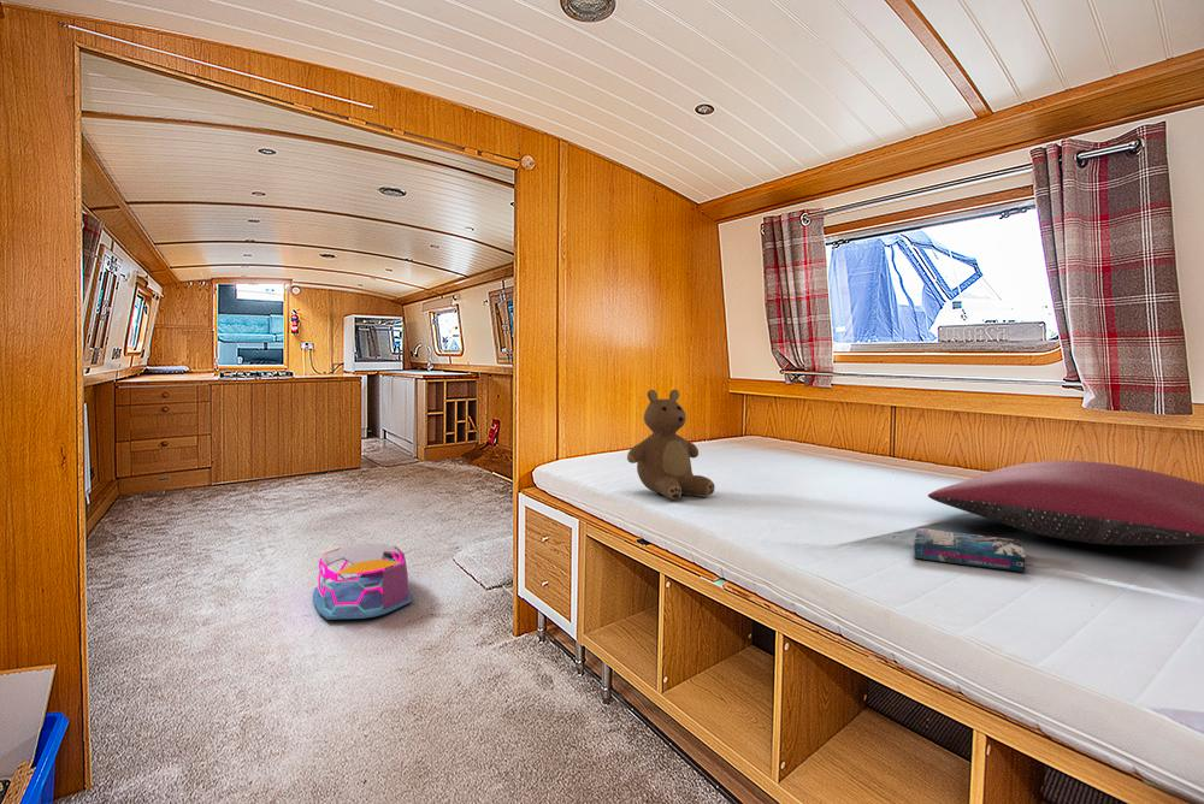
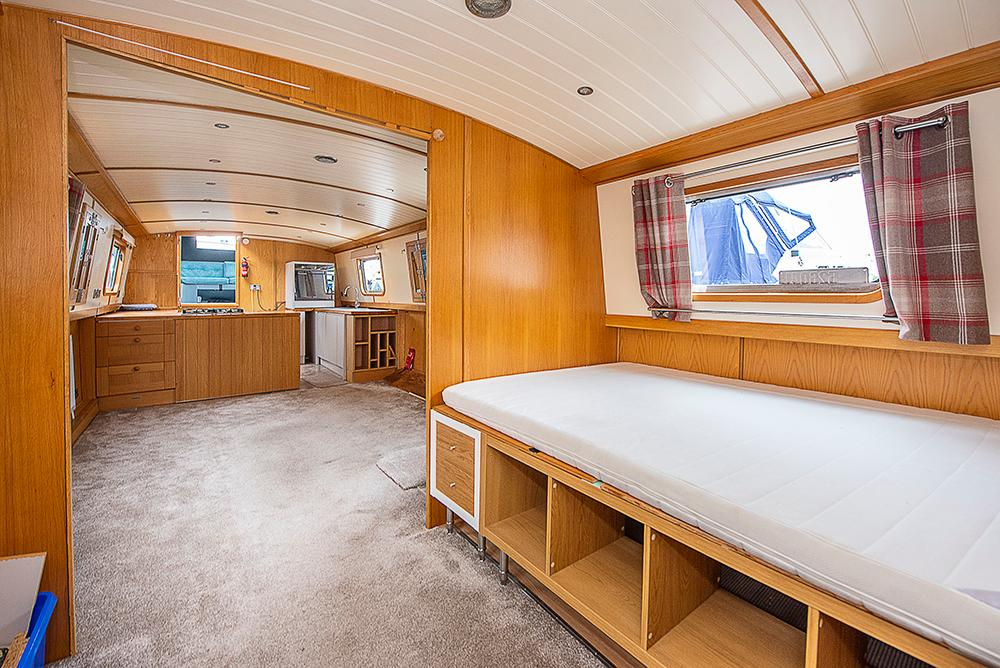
- teddy bear [626,389,715,501]
- storage bin [312,542,413,621]
- pillow [927,460,1204,546]
- book [913,527,1027,573]
